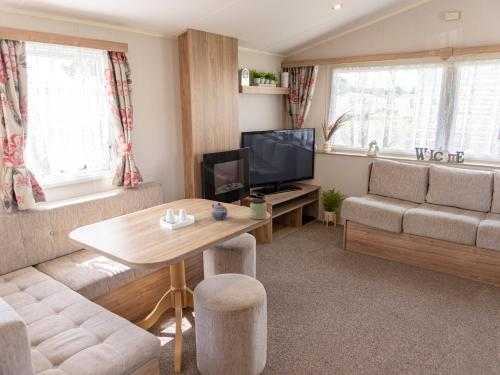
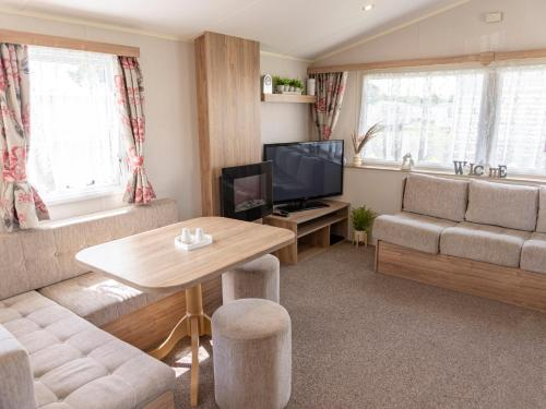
- jar [249,198,268,220]
- teapot [210,202,228,220]
